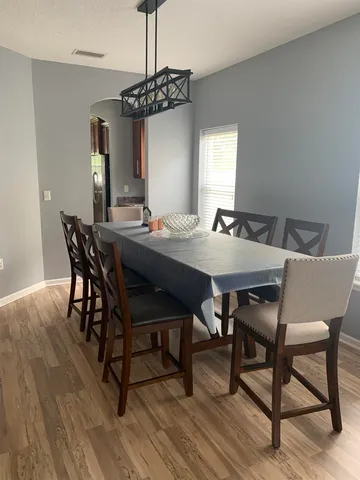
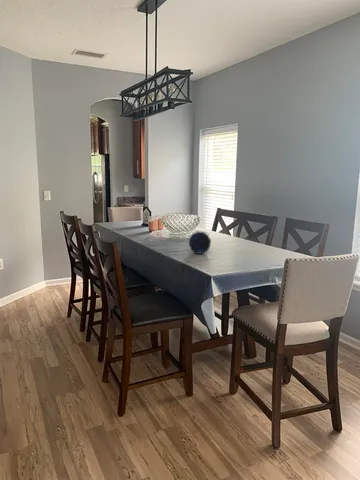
+ decorative orb [188,231,212,255]
